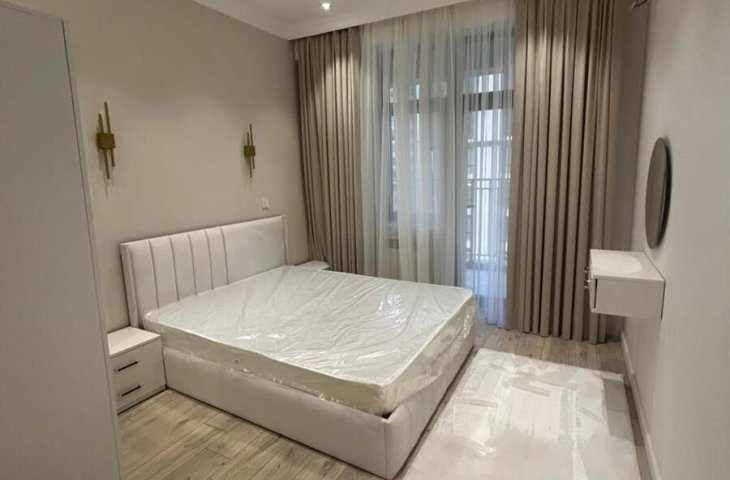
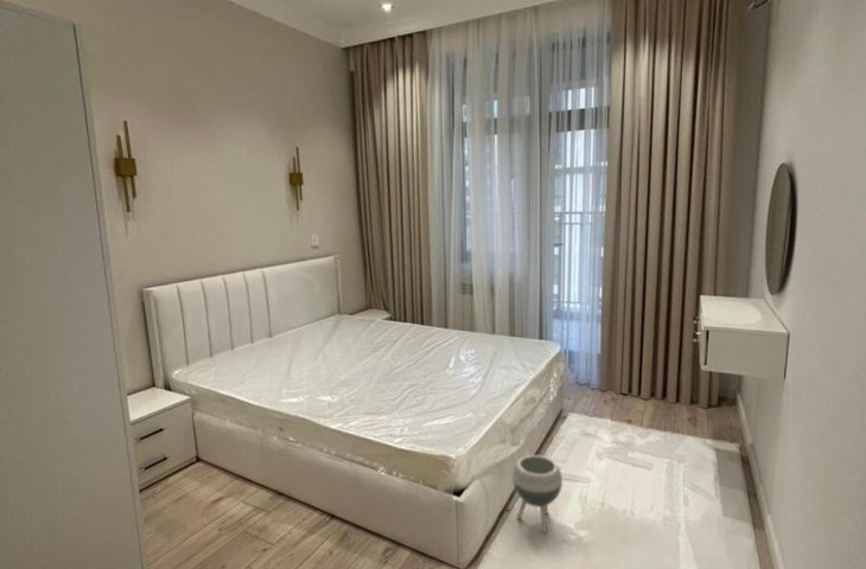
+ planter [511,454,563,533]
